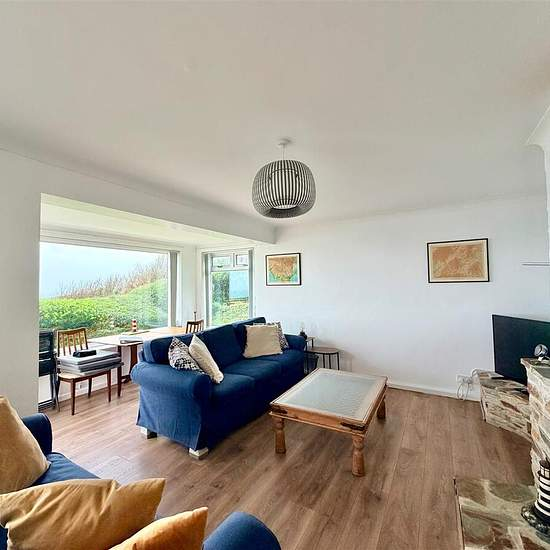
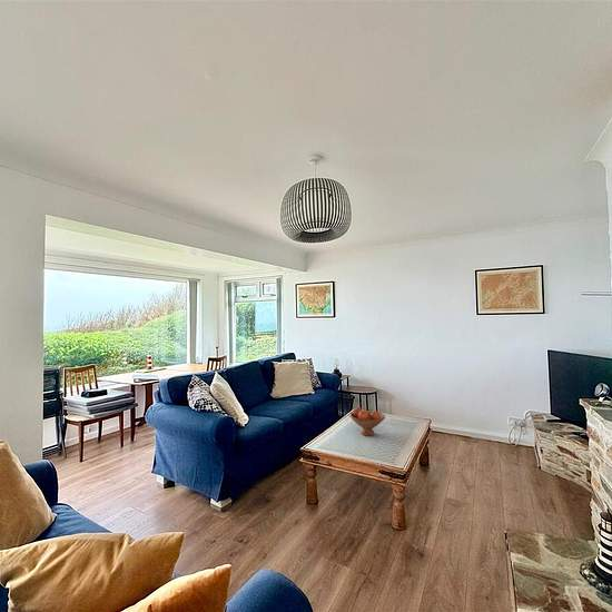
+ fruit bowl [349,406,386,437]
